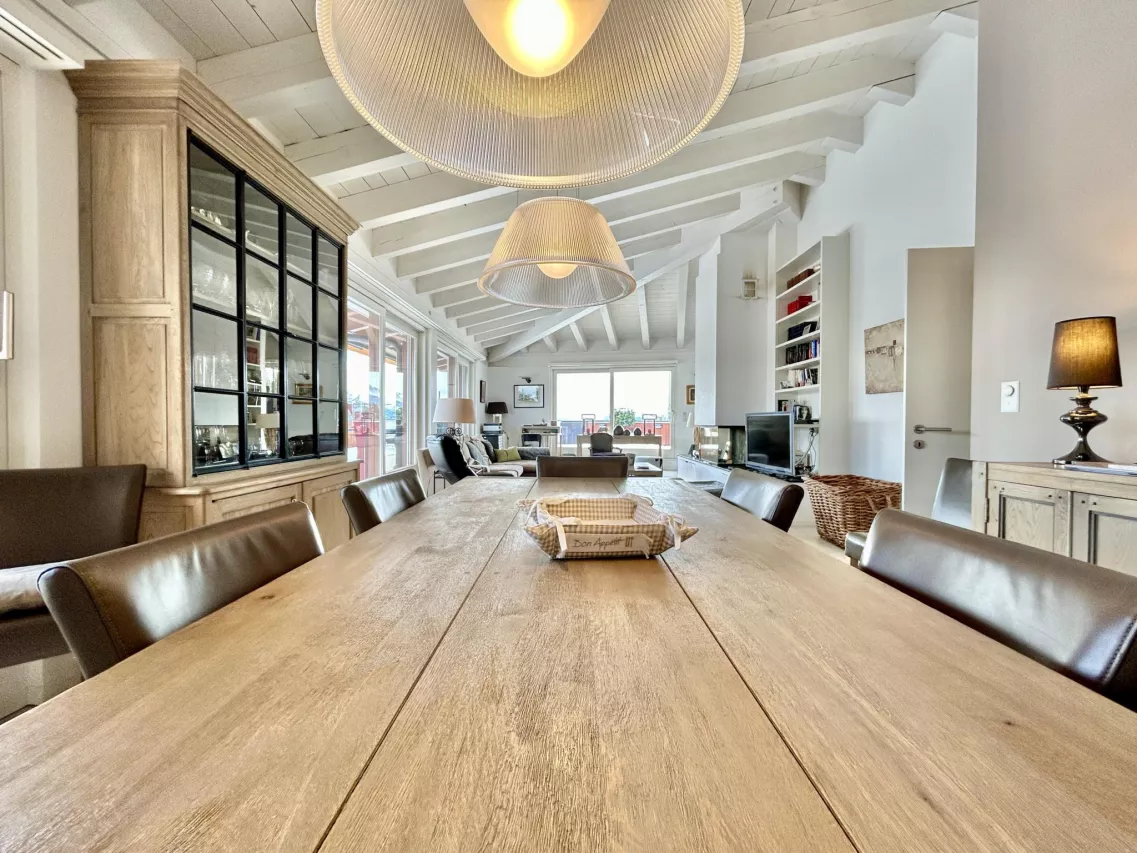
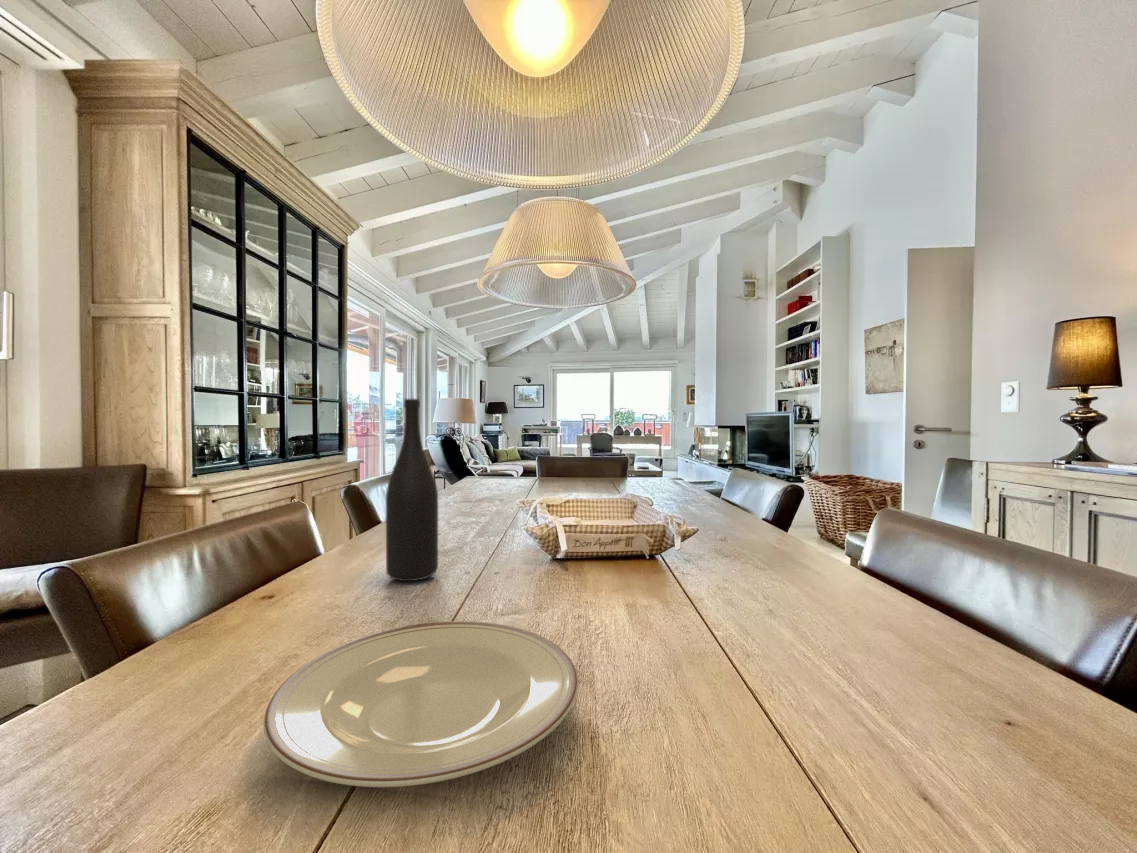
+ wine bottle [385,398,439,582]
+ plate [263,620,579,788]
